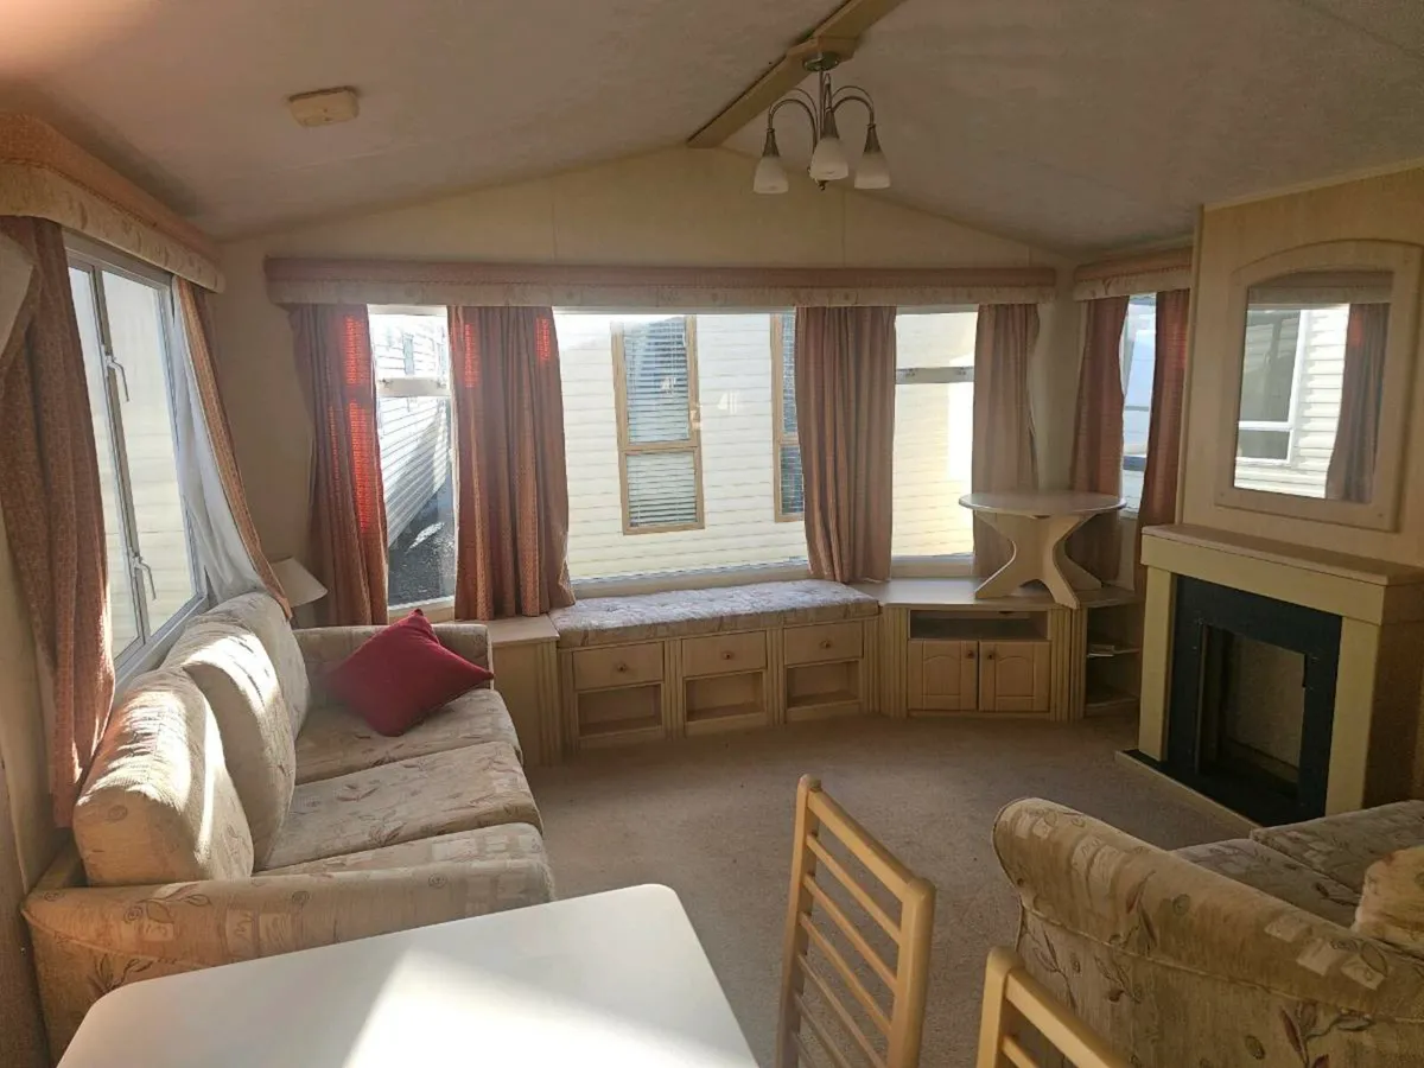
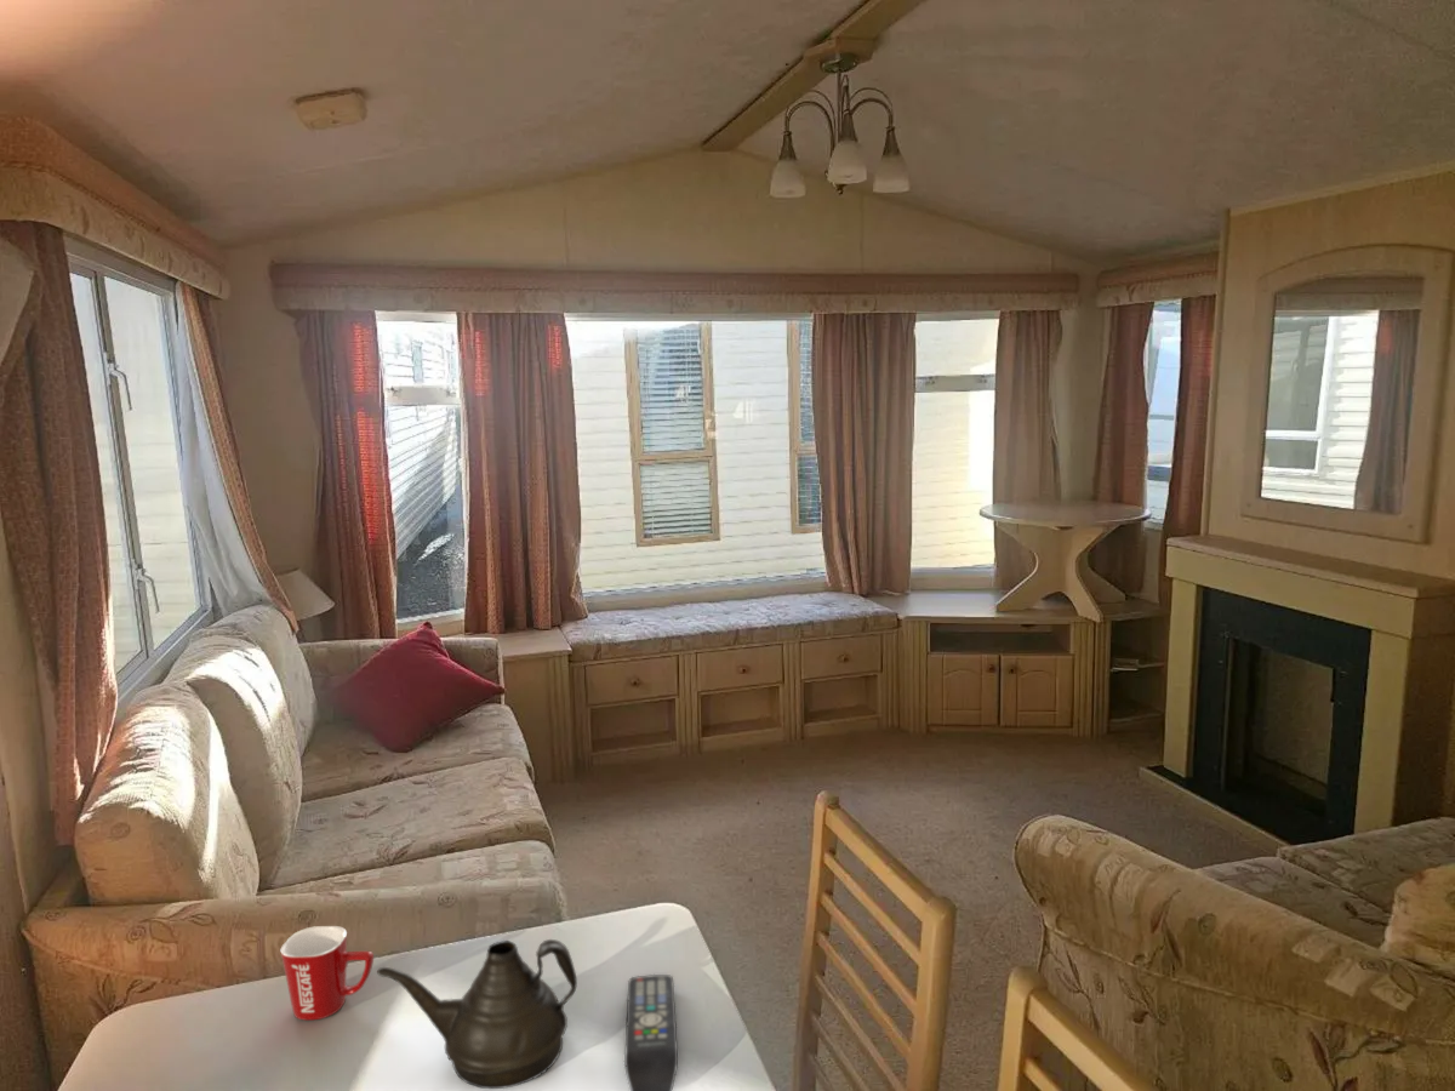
+ remote control [623,973,679,1091]
+ teapot [376,938,578,1090]
+ mug [280,925,375,1021]
